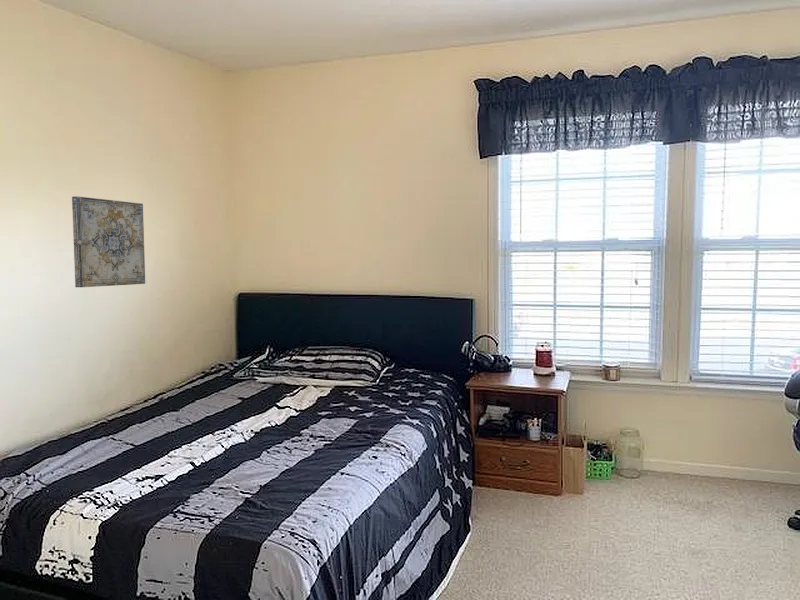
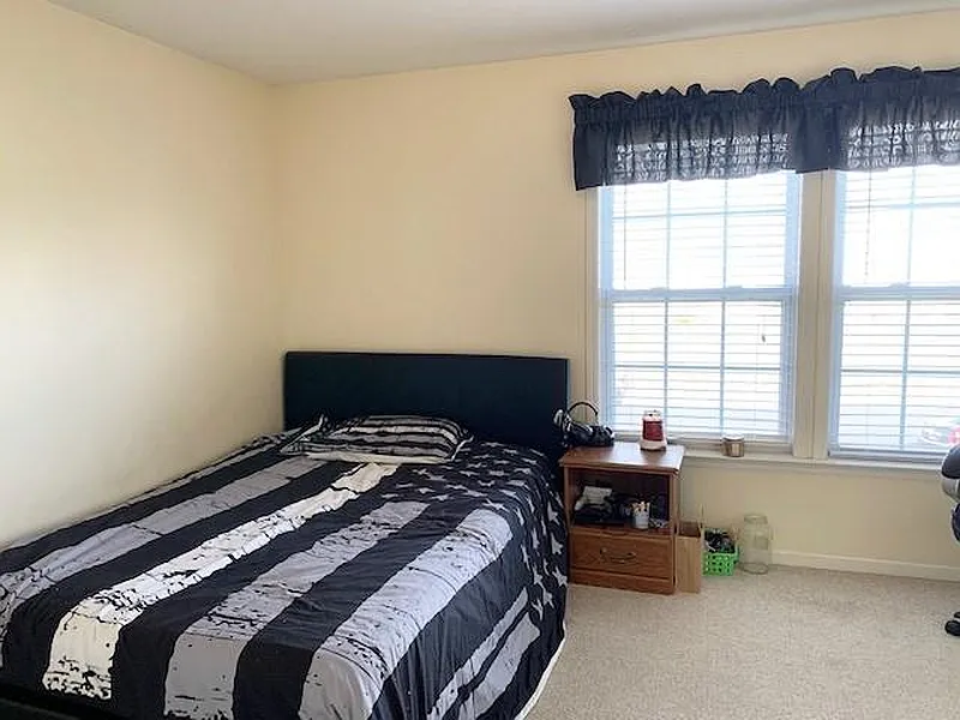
- wall art [71,195,146,288]
